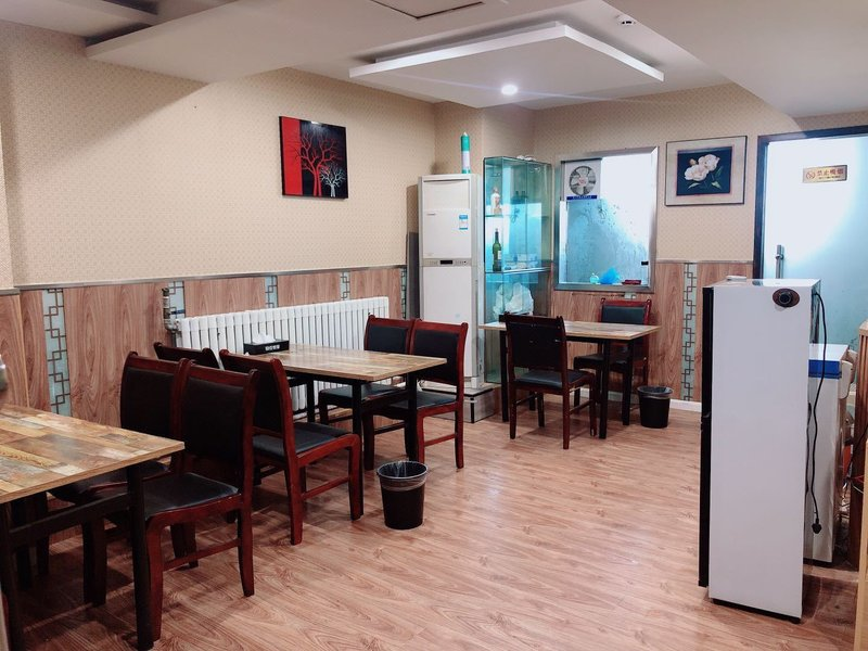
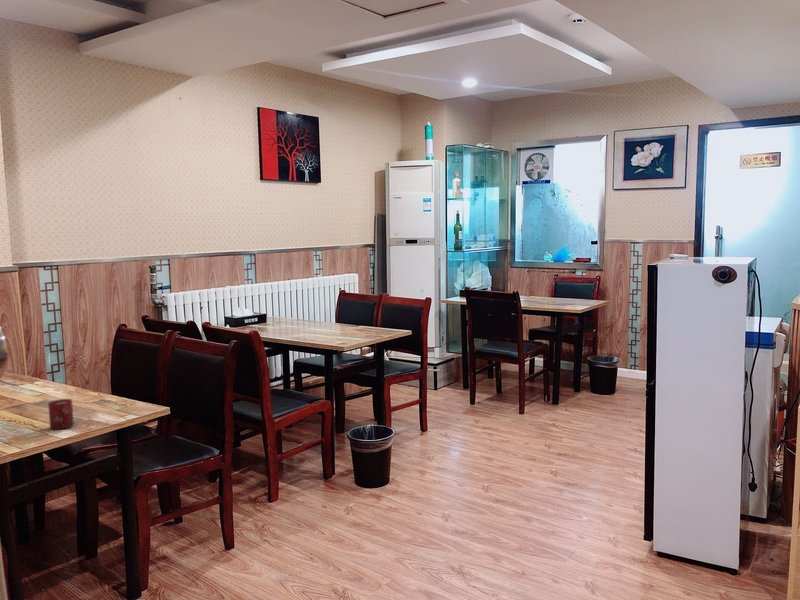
+ cup [47,398,75,430]
